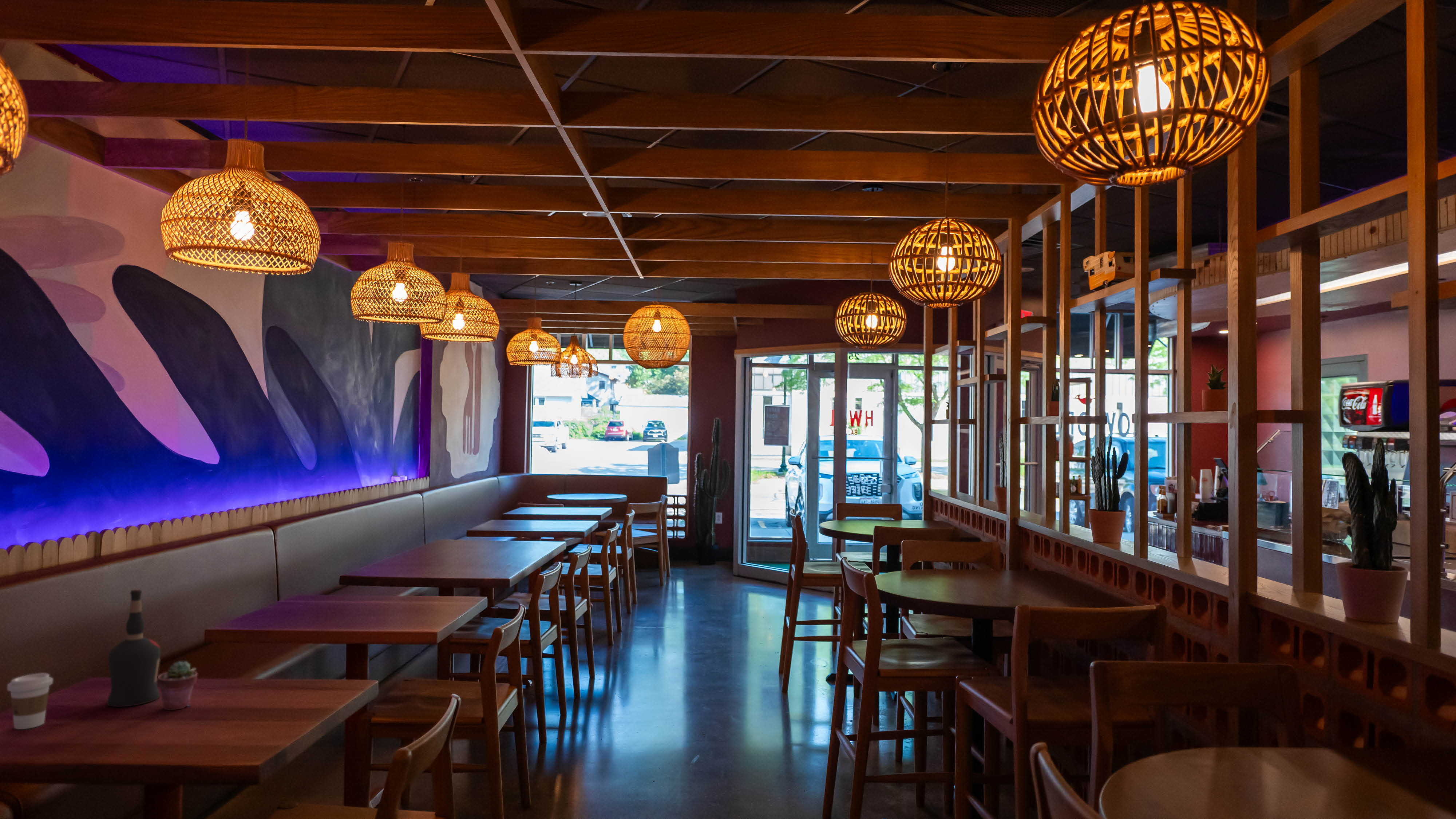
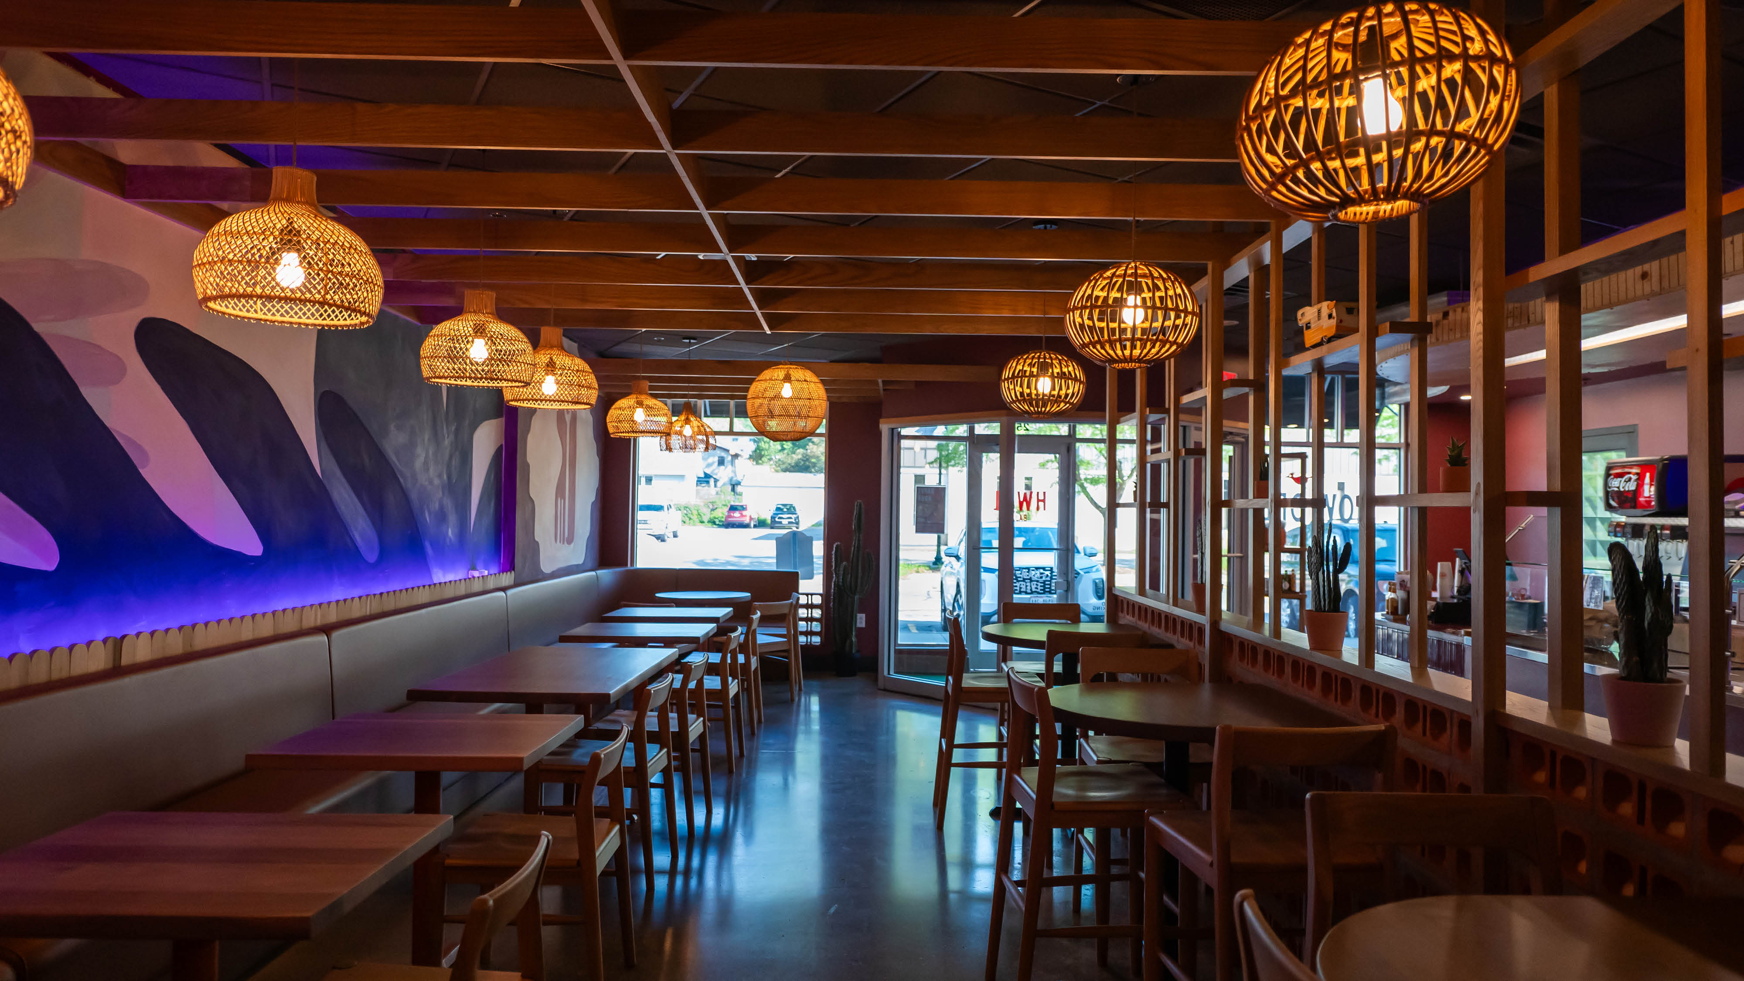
- liquor bottle [106,589,161,707]
- potted succulent [157,661,198,711]
- coffee cup [7,673,53,730]
